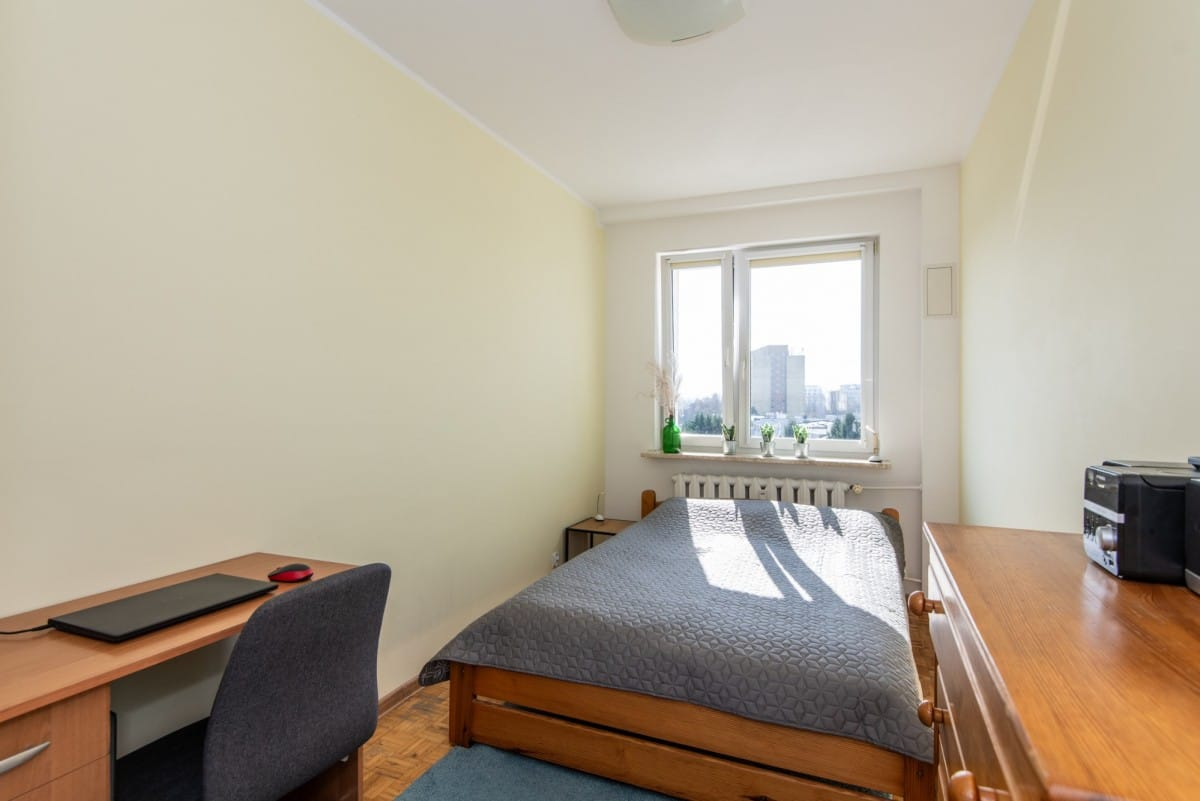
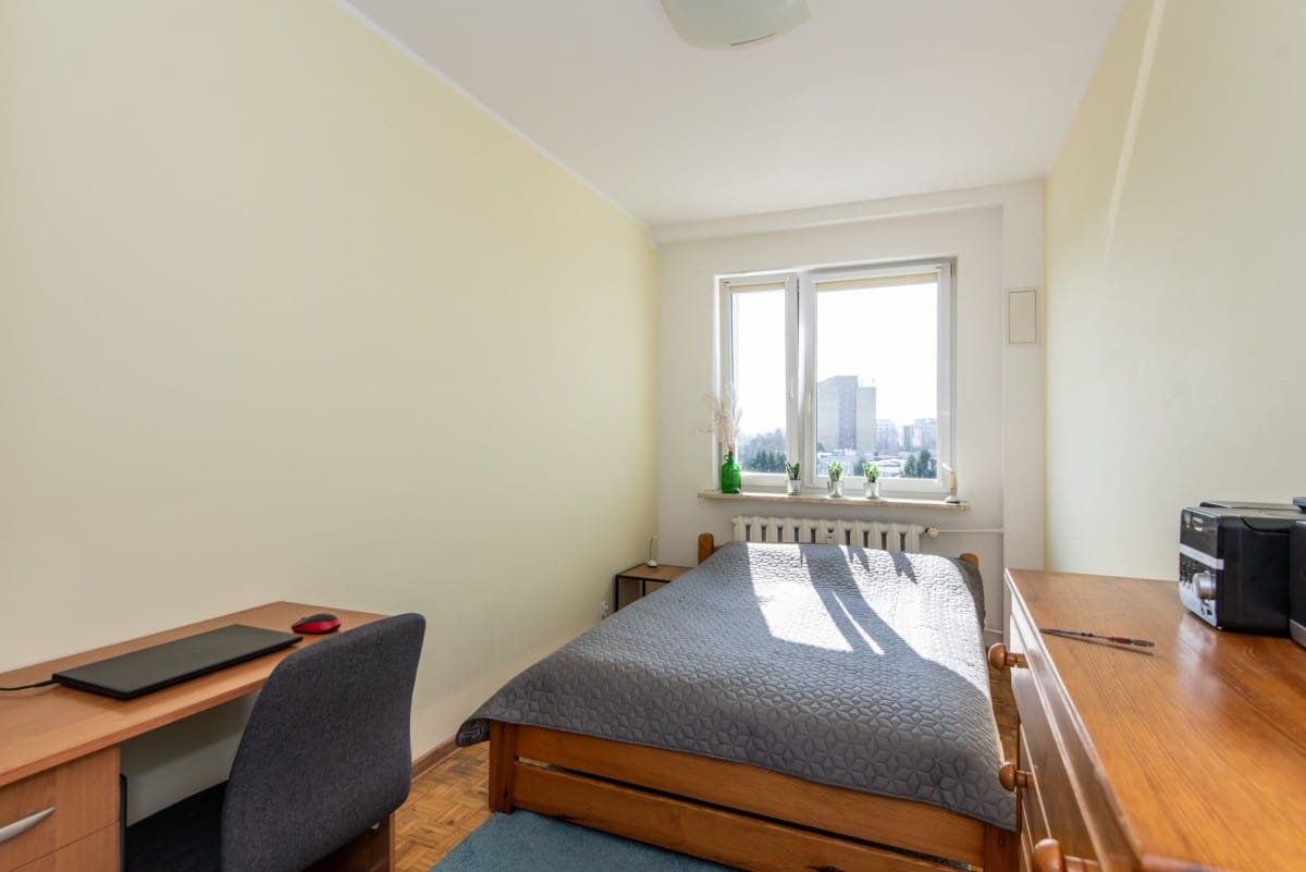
+ pen [1038,627,1156,649]
